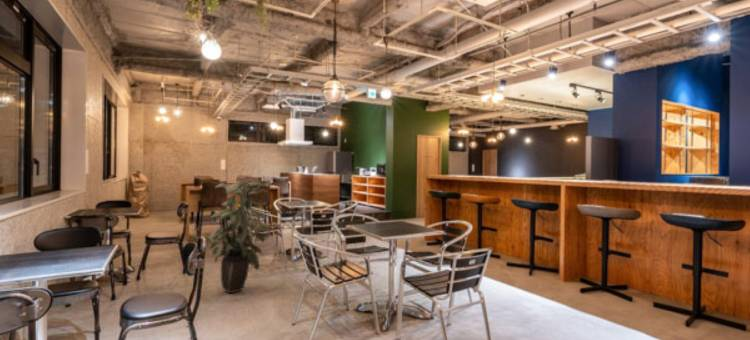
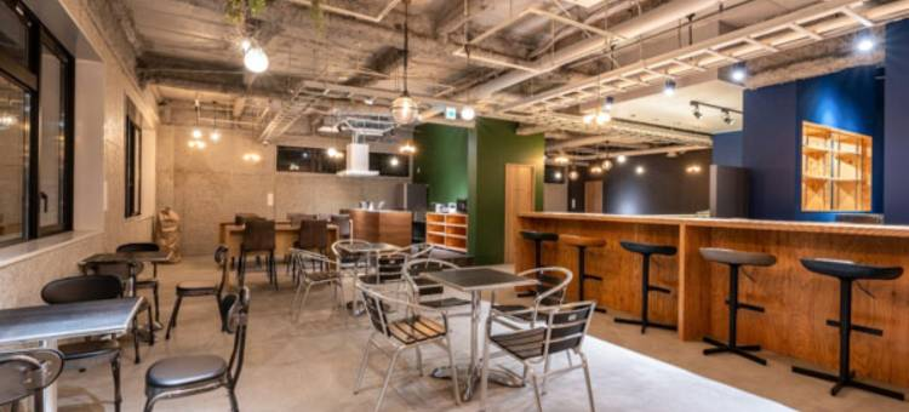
- indoor plant [205,173,273,294]
